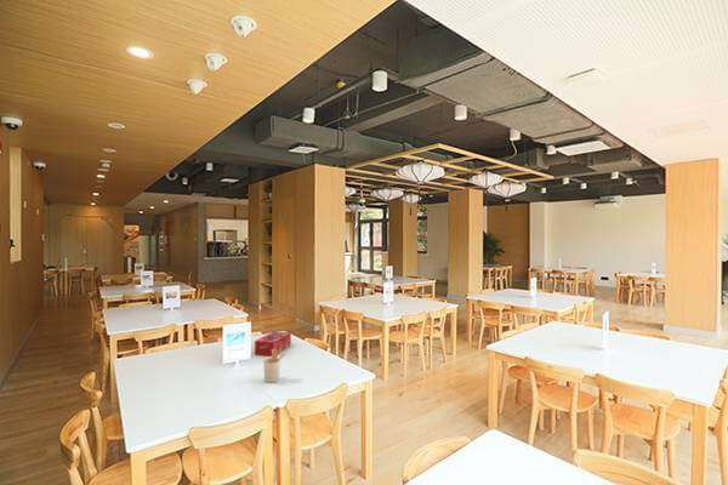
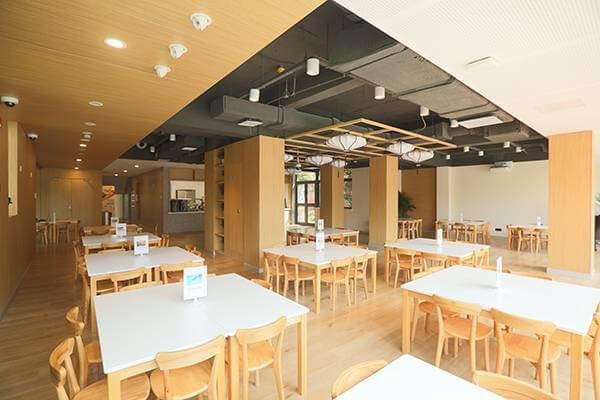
- tissue box [254,331,292,356]
- utensil holder [262,348,289,384]
